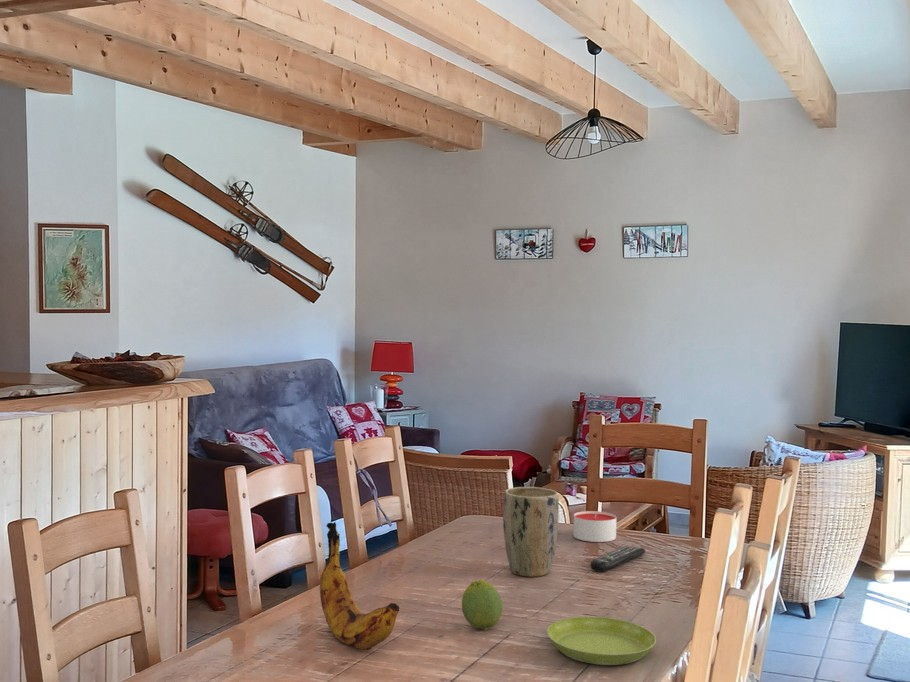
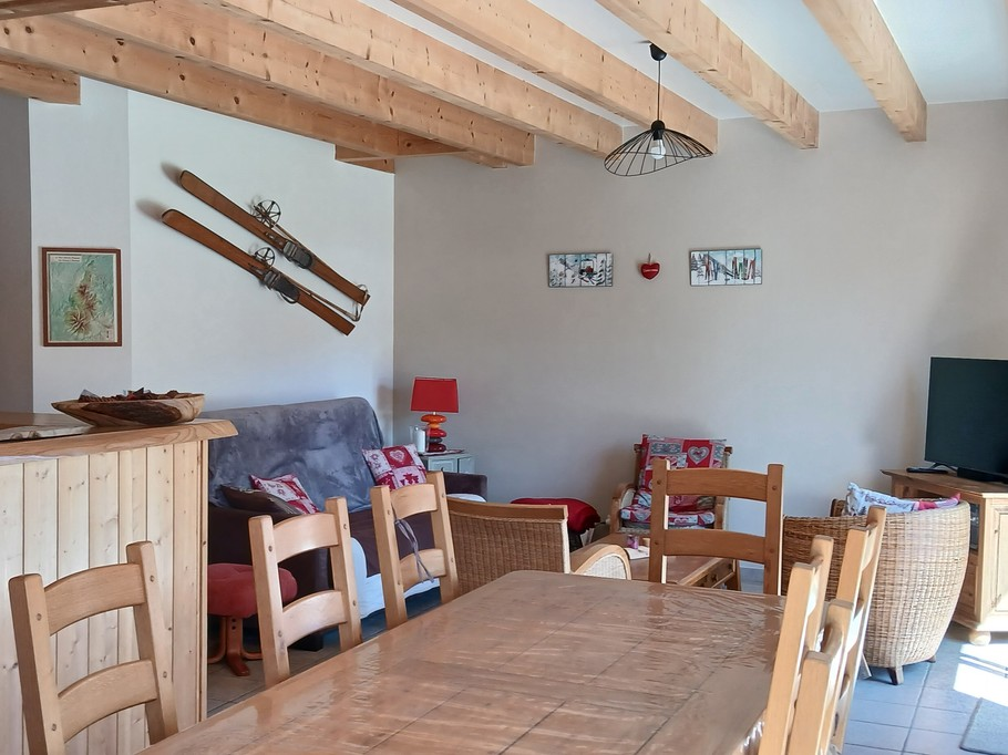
- remote control [589,544,646,573]
- fruit [461,579,503,631]
- plant pot [502,486,560,578]
- saucer [546,616,657,666]
- banana [319,521,400,651]
- candle [572,510,618,543]
